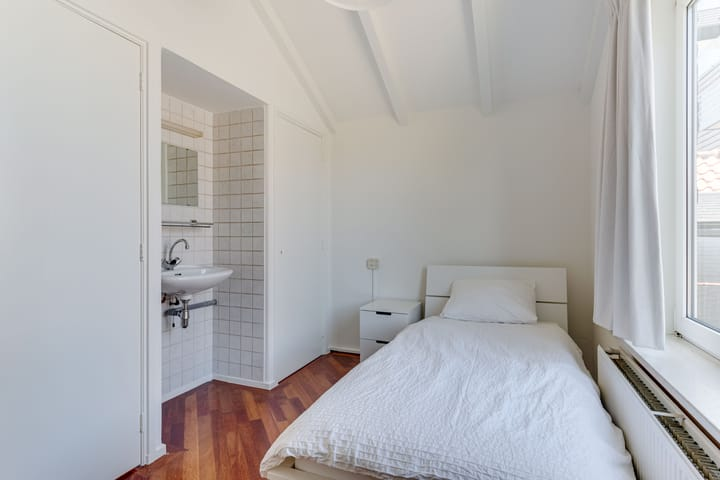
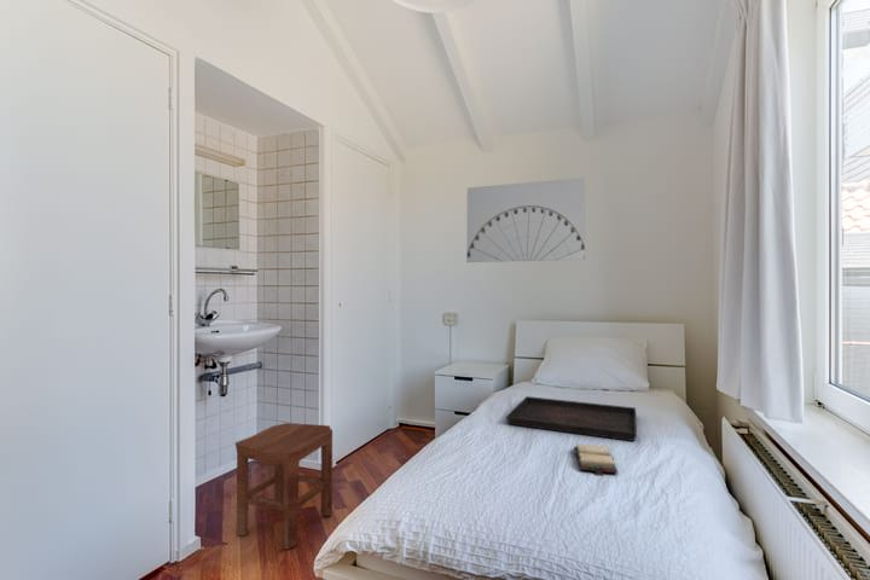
+ wall art [465,176,586,263]
+ hardback book [573,443,619,477]
+ serving tray [505,395,638,442]
+ stool [234,422,334,550]
